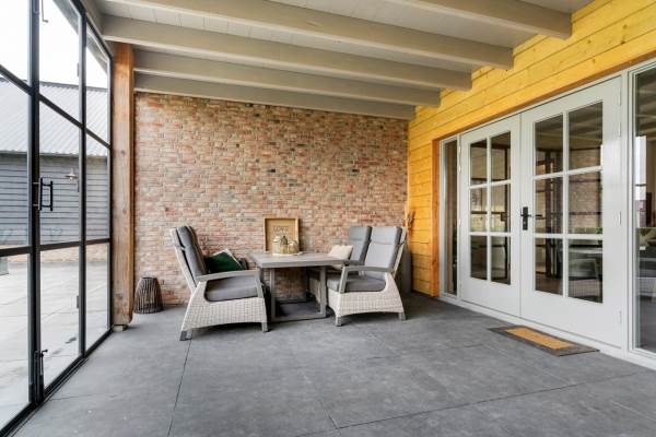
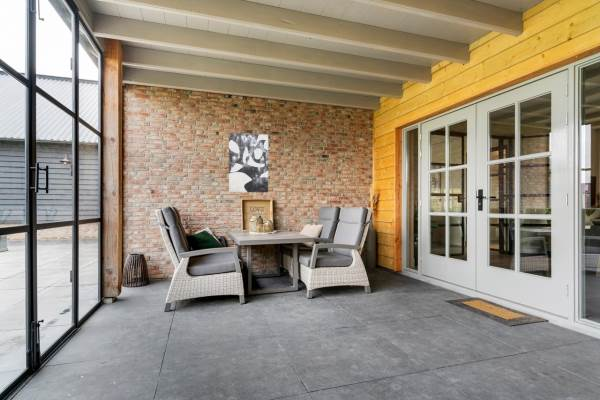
+ wall art [228,132,269,193]
